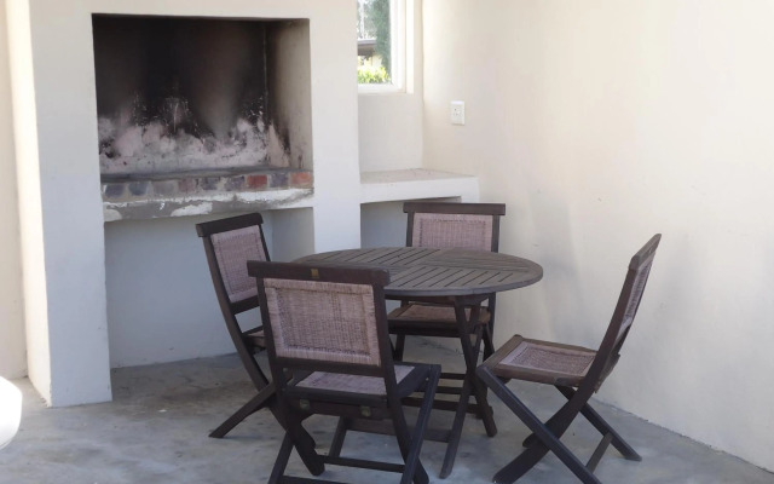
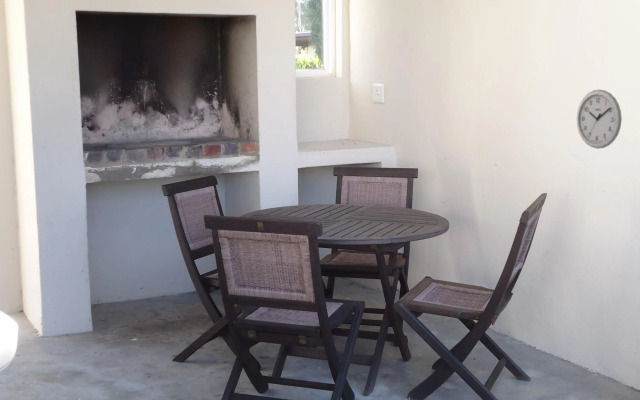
+ wall clock [576,88,623,150]
